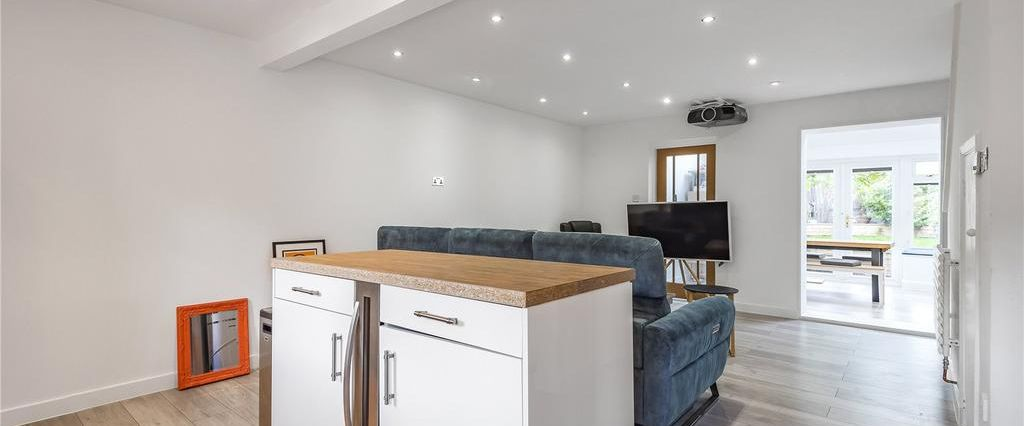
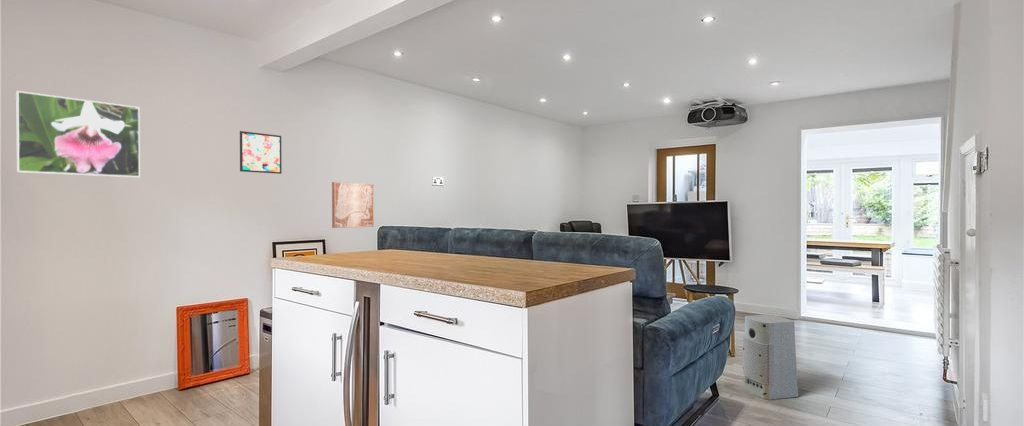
+ wall art [239,130,283,175]
+ wall art [331,181,375,229]
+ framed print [15,90,141,178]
+ air purifier [742,314,799,401]
